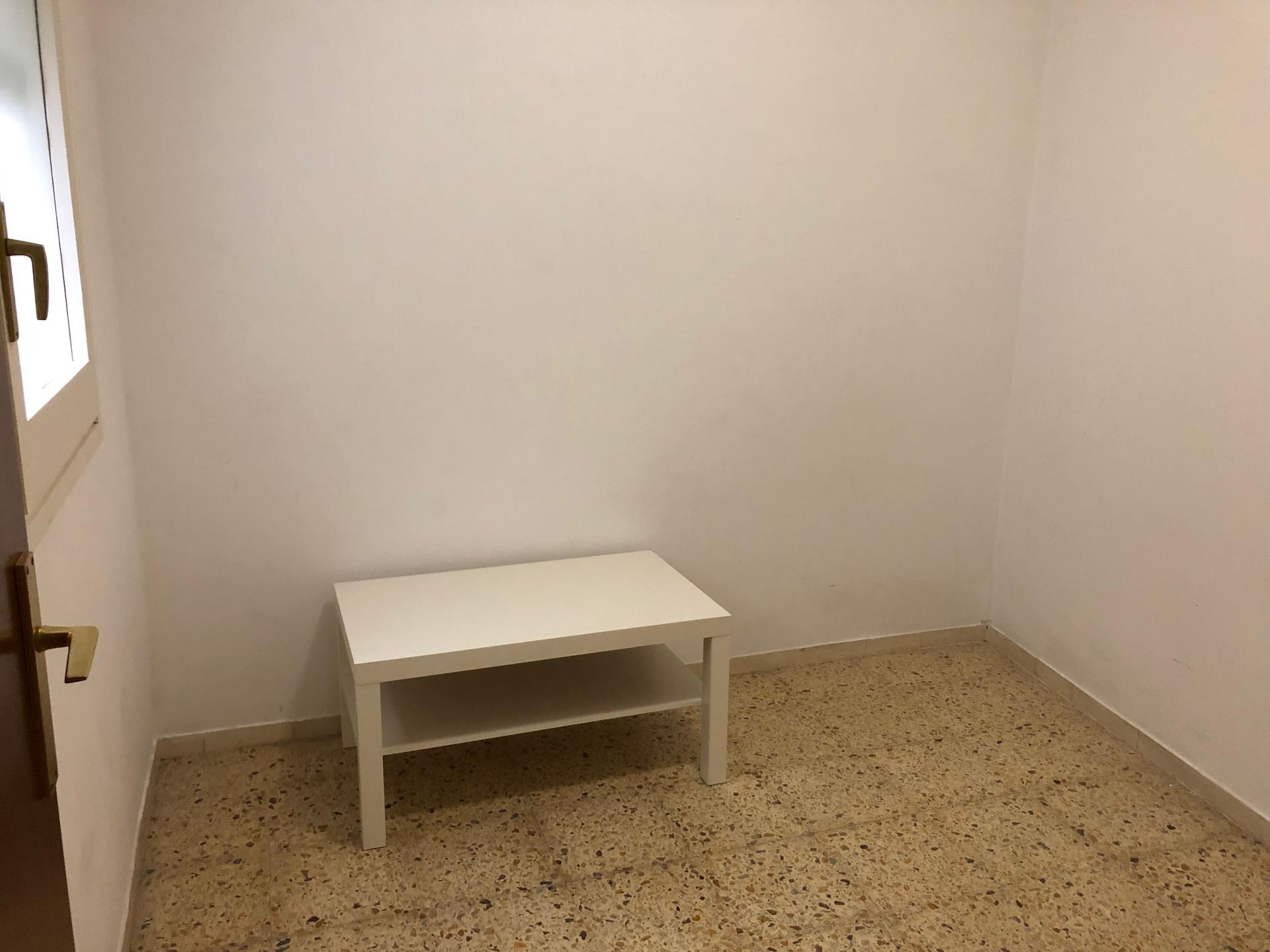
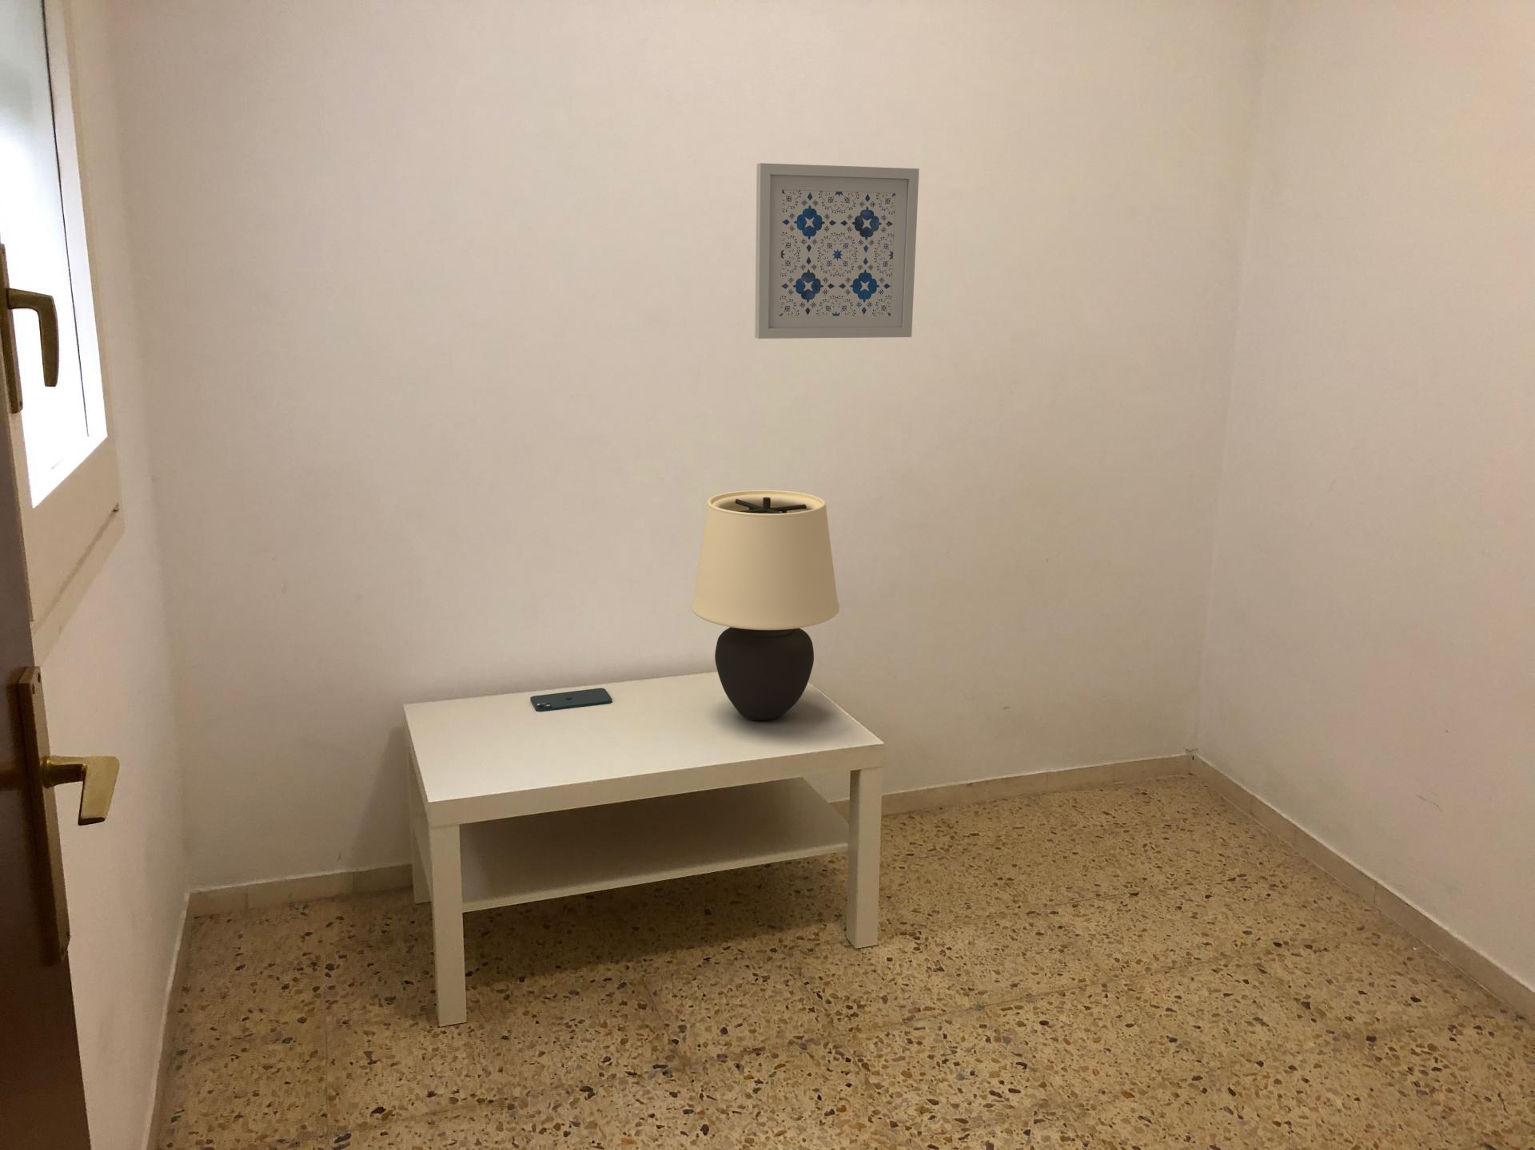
+ table lamp [691,489,840,720]
+ smartphone [529,687,613,713]
+ wall art [754,162,920,339]
